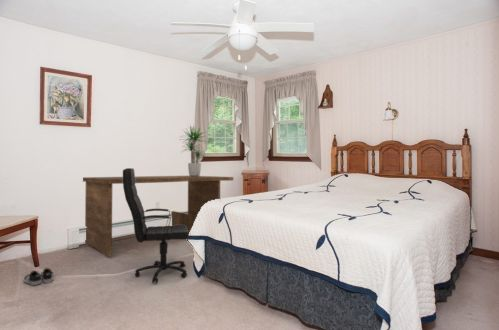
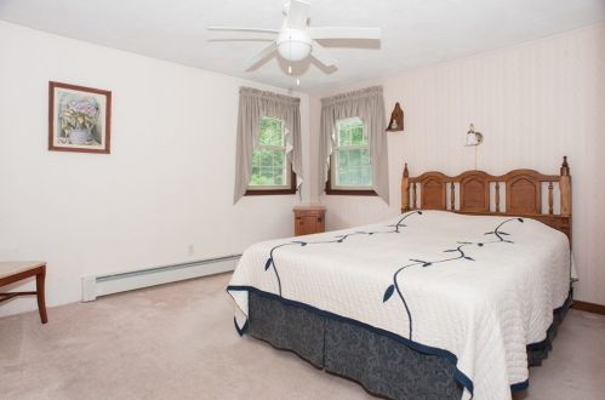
- desk [82,175,234,256]
- potted plant [179,124,209,177]
- shoe [22,267,54,286]
- office chair [122,167,190,284]
